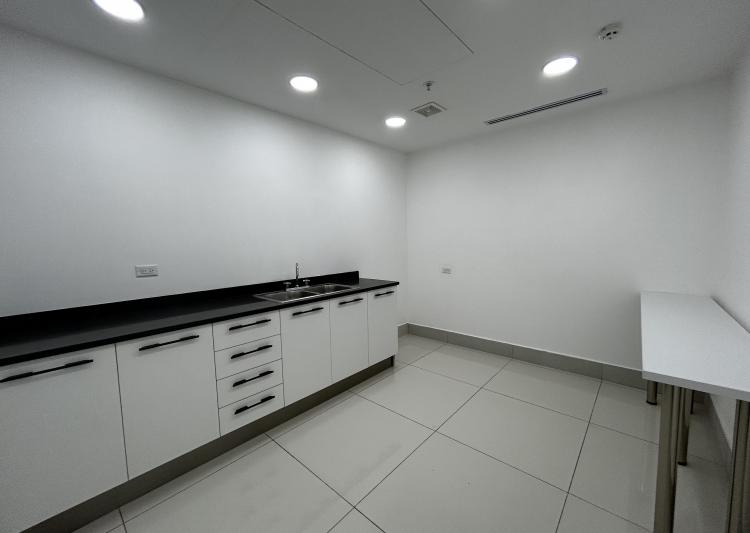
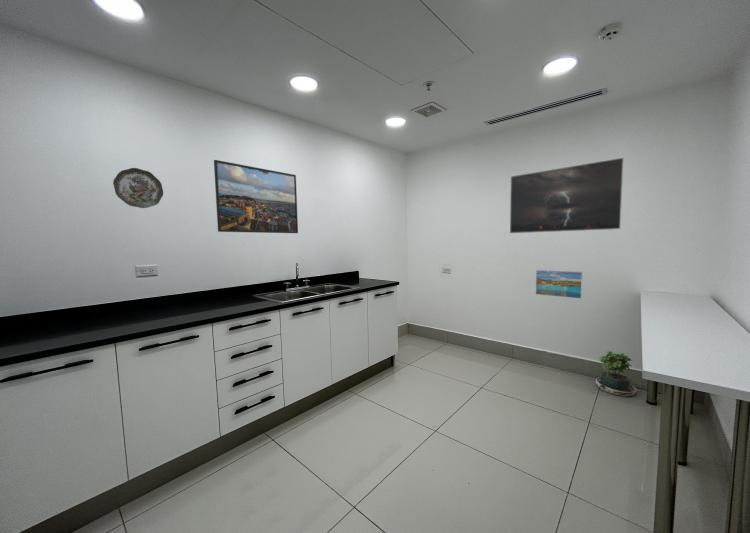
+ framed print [213,159,299,234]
+ decorative plate [112,167,164,209]
+ potted plant [589,349,638,397]
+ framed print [534,269,584,300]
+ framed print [509,156,625,234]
